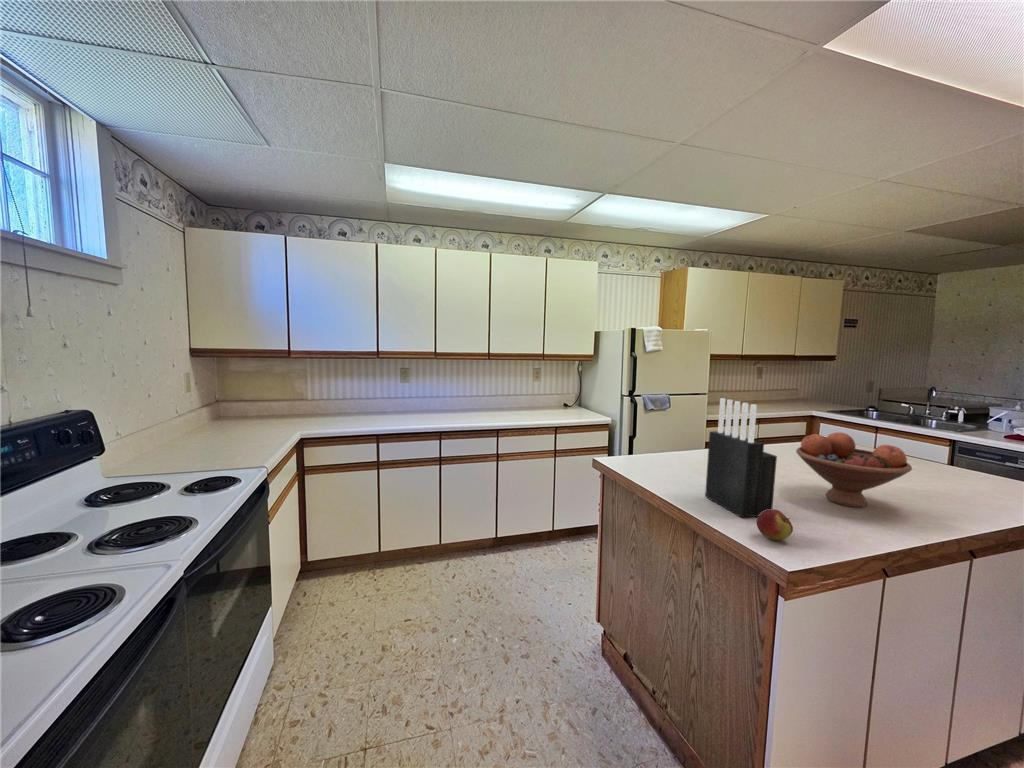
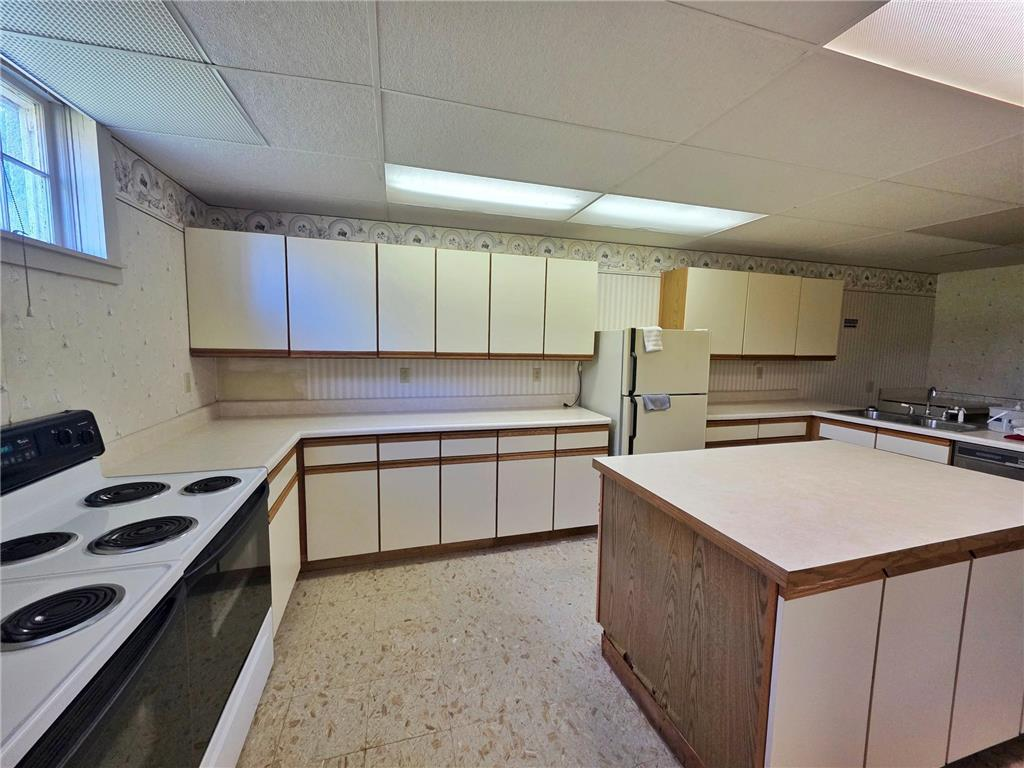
- knife block [704,397,778,519]
- fruit bowl [795,432,913,508]
- apple [756,508,794,541]
